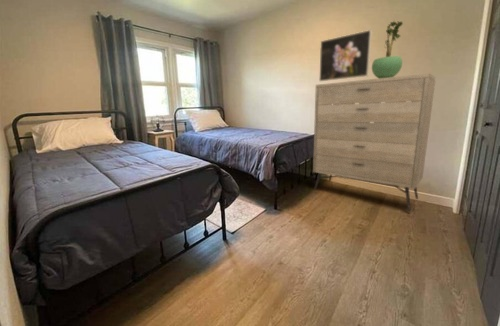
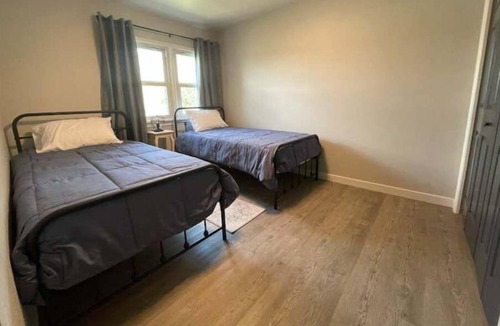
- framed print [318,29,373,82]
- dresser [312,72,436,212]
- potted plant [371,20,404,79]
